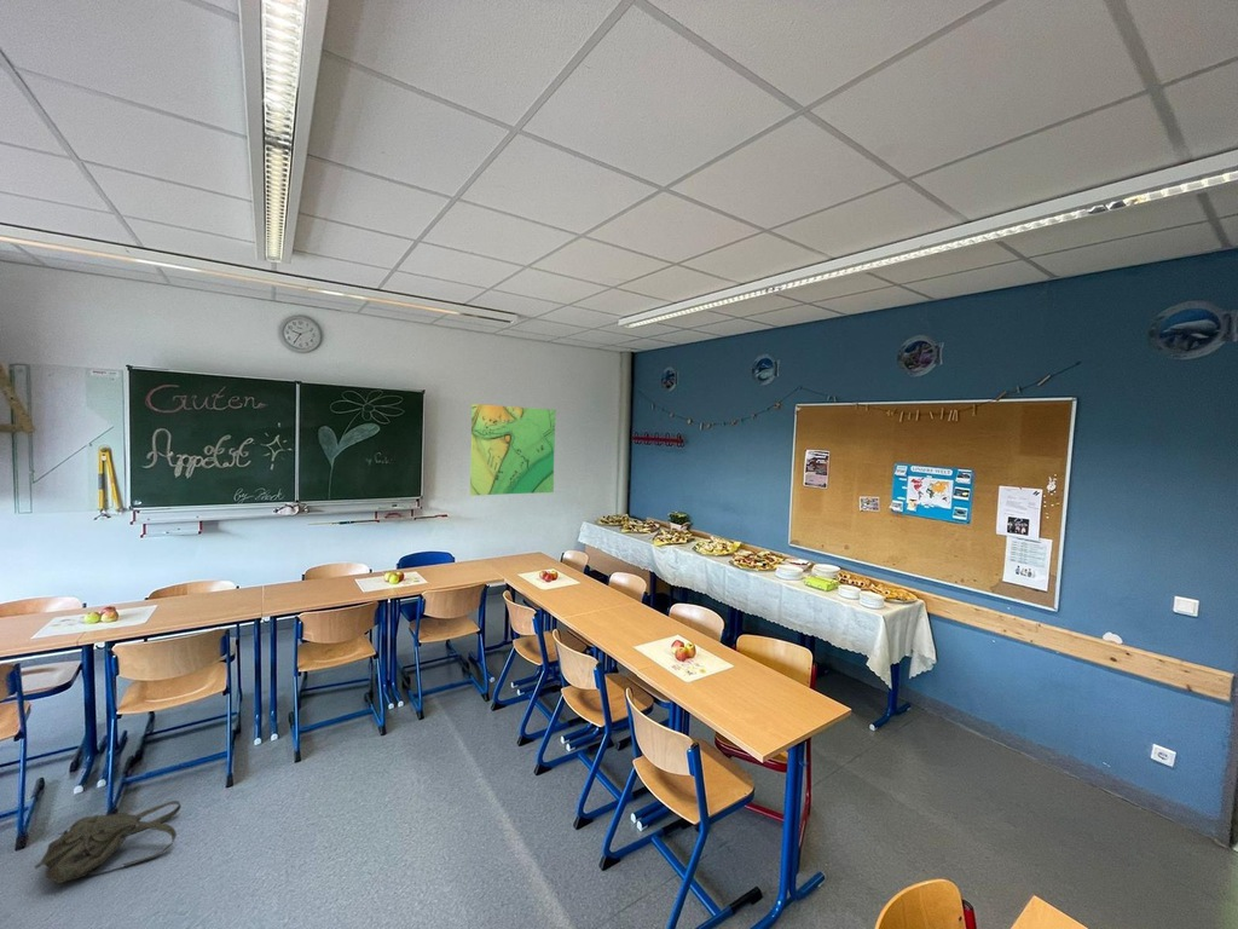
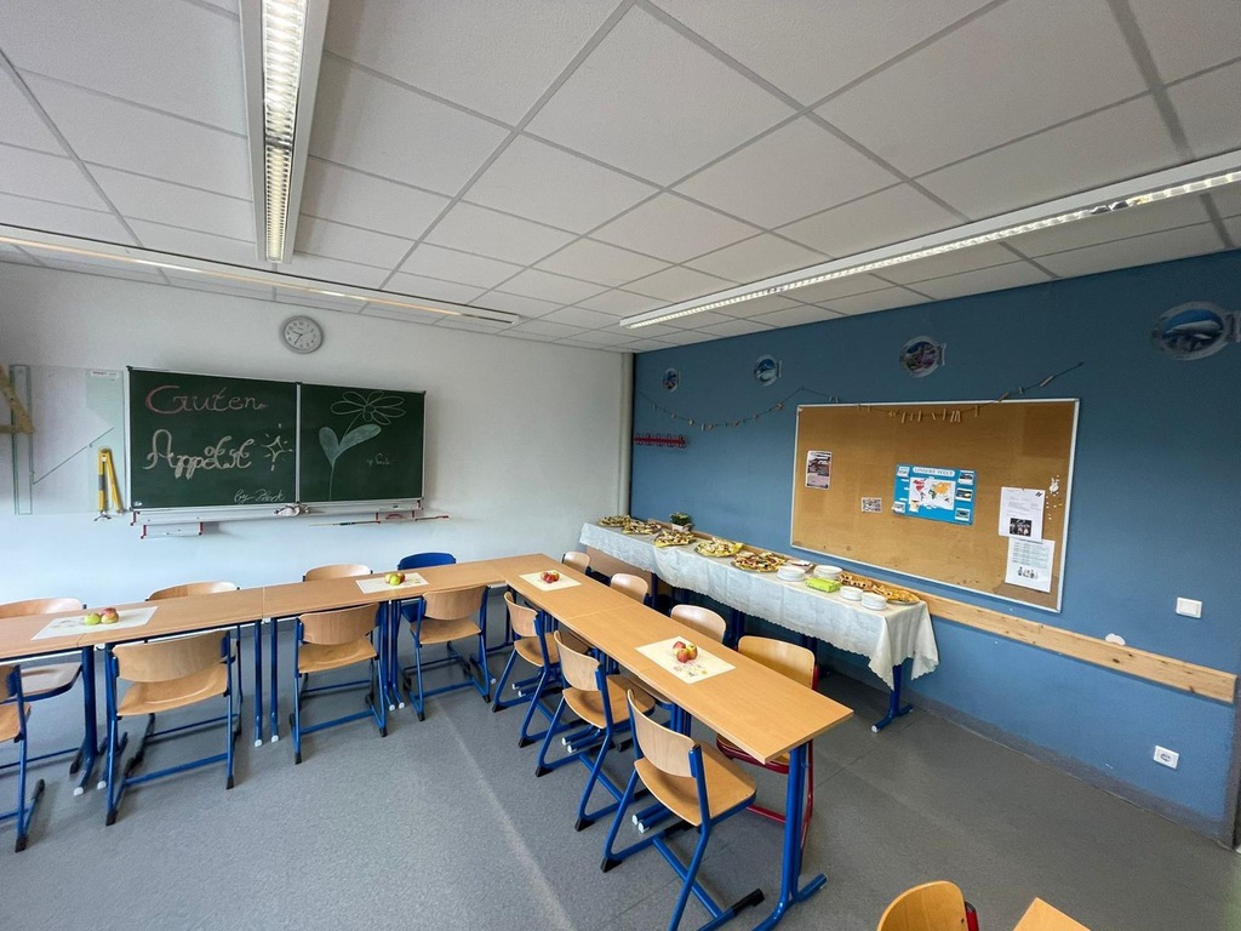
- map [469,403,557,497]
- backpack [34,800,183,884]
